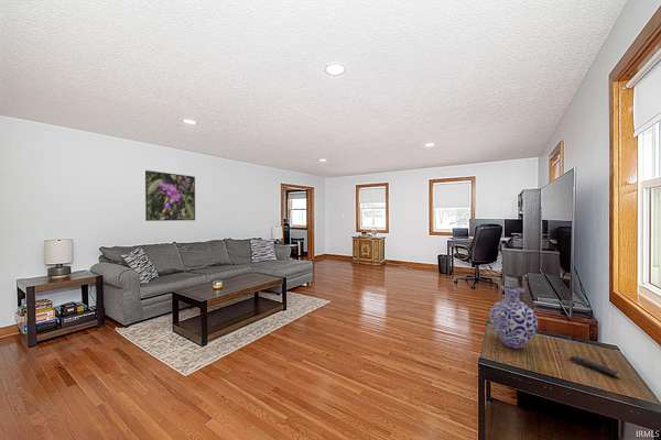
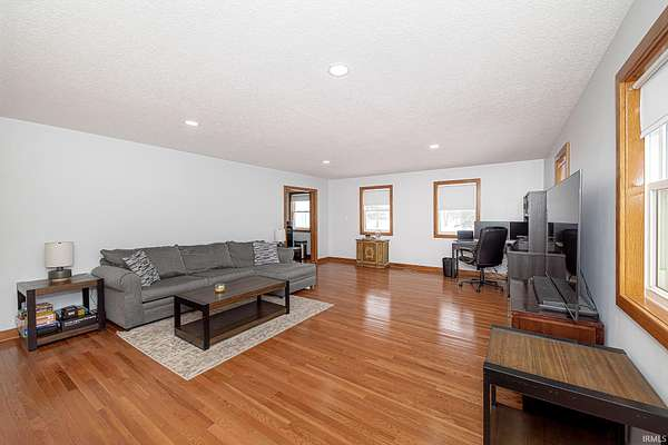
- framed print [144,169,196,222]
- remote control [568,355,621,377]
- vase [488,285,539,349]
